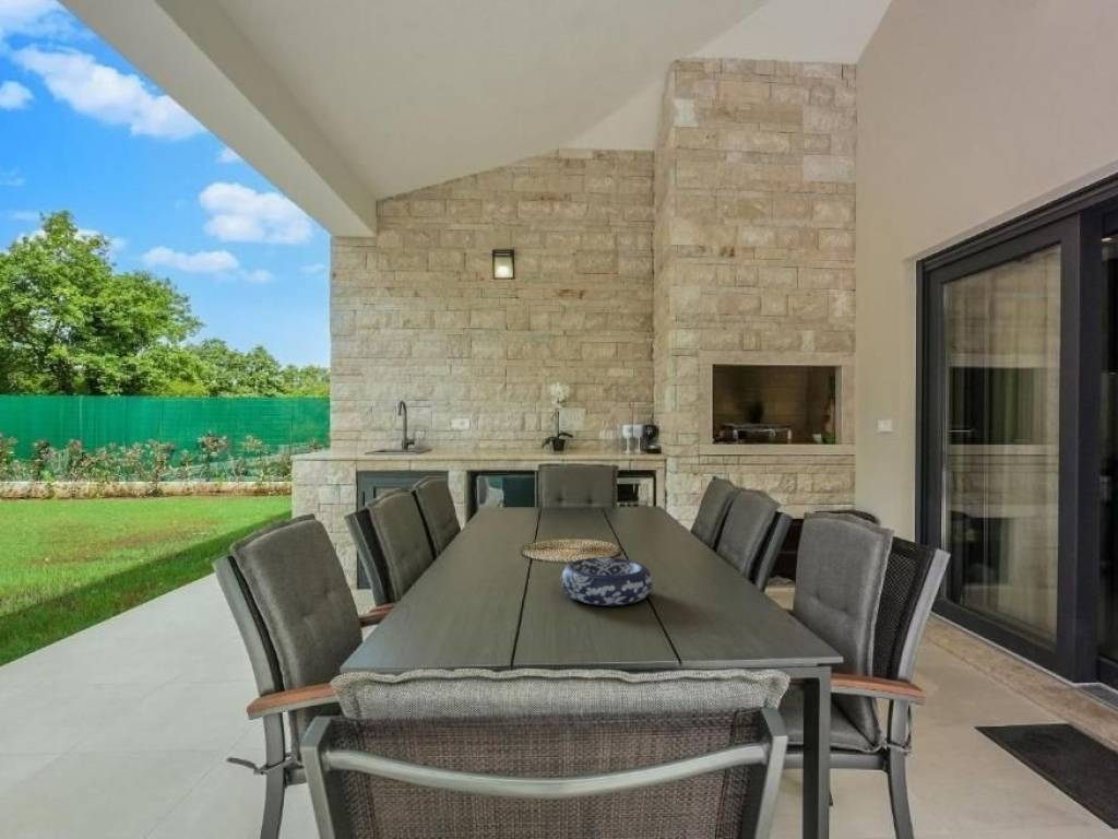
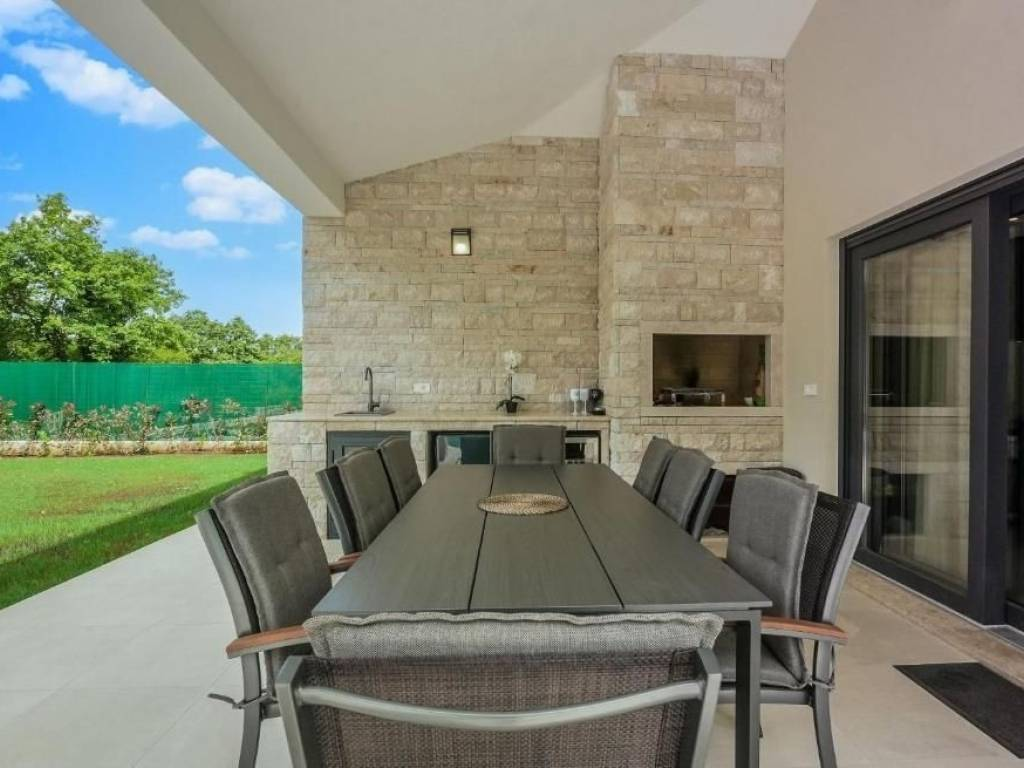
- decorative bowl [560,556,654,606]
